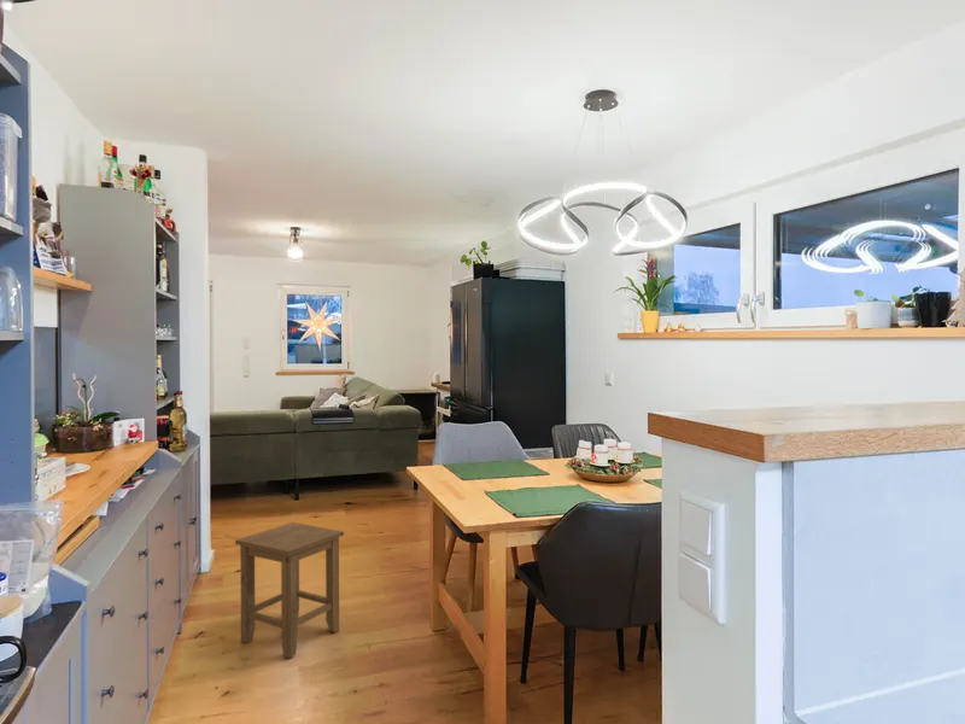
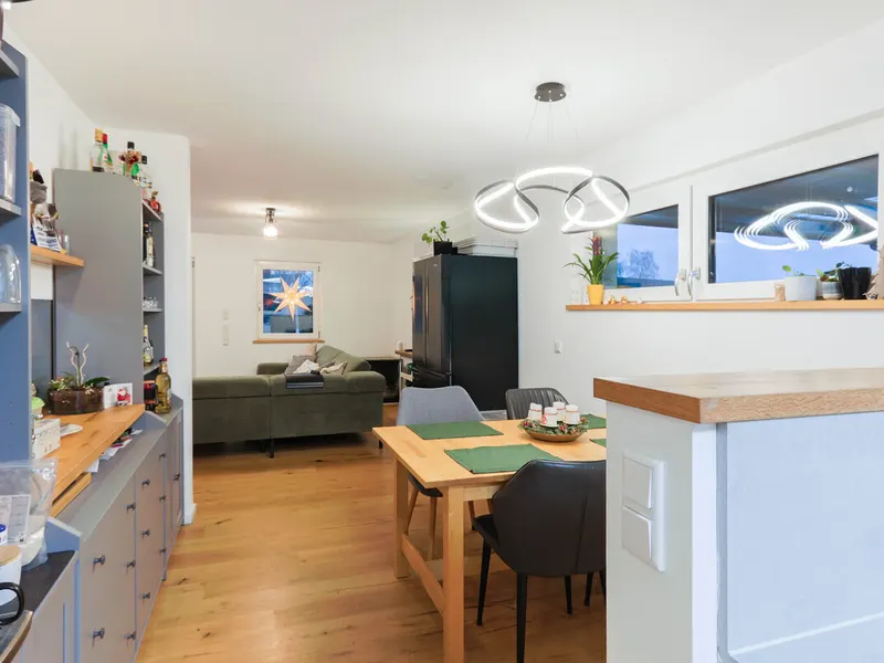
- stool [234,521,345,659]
